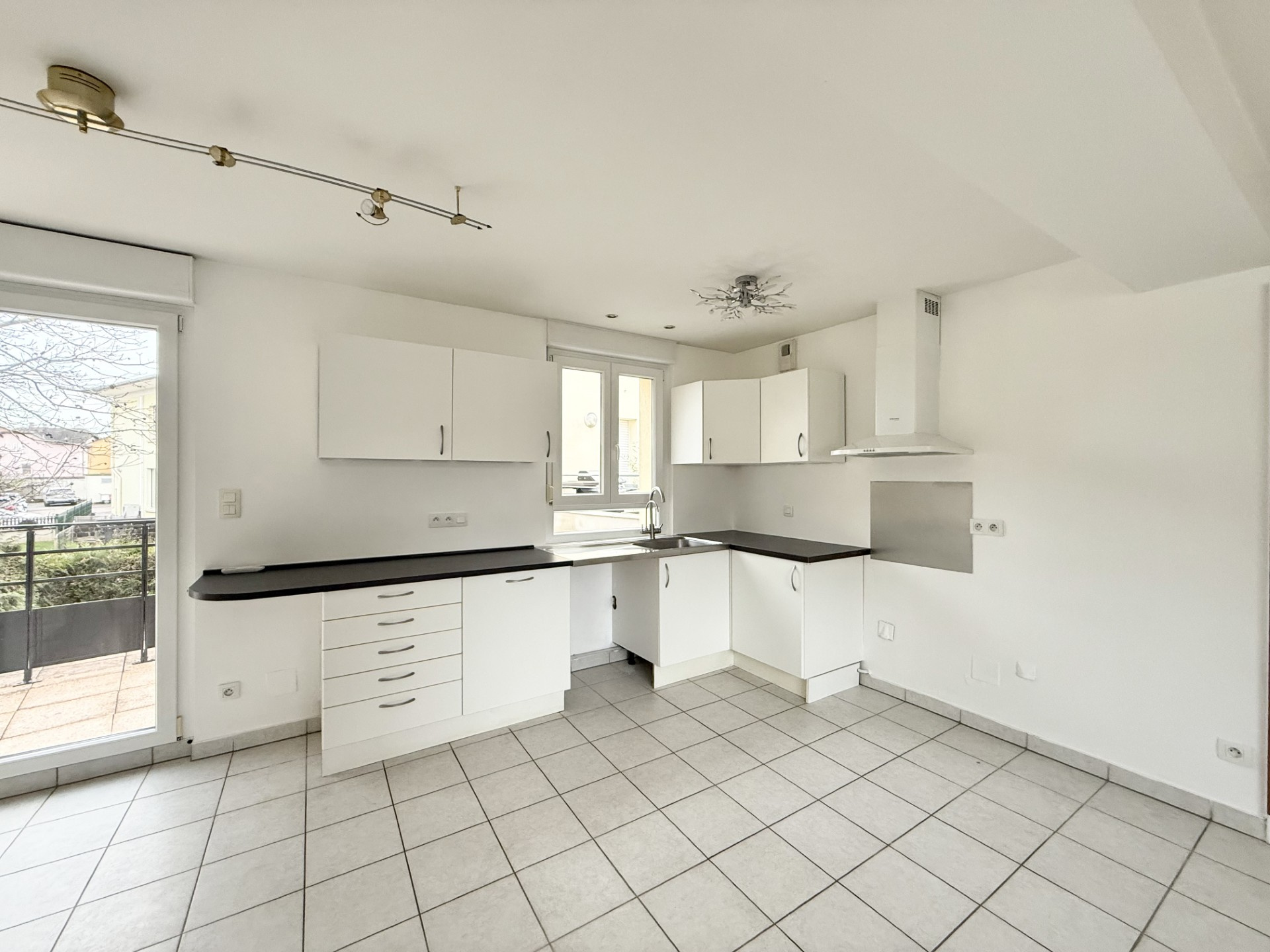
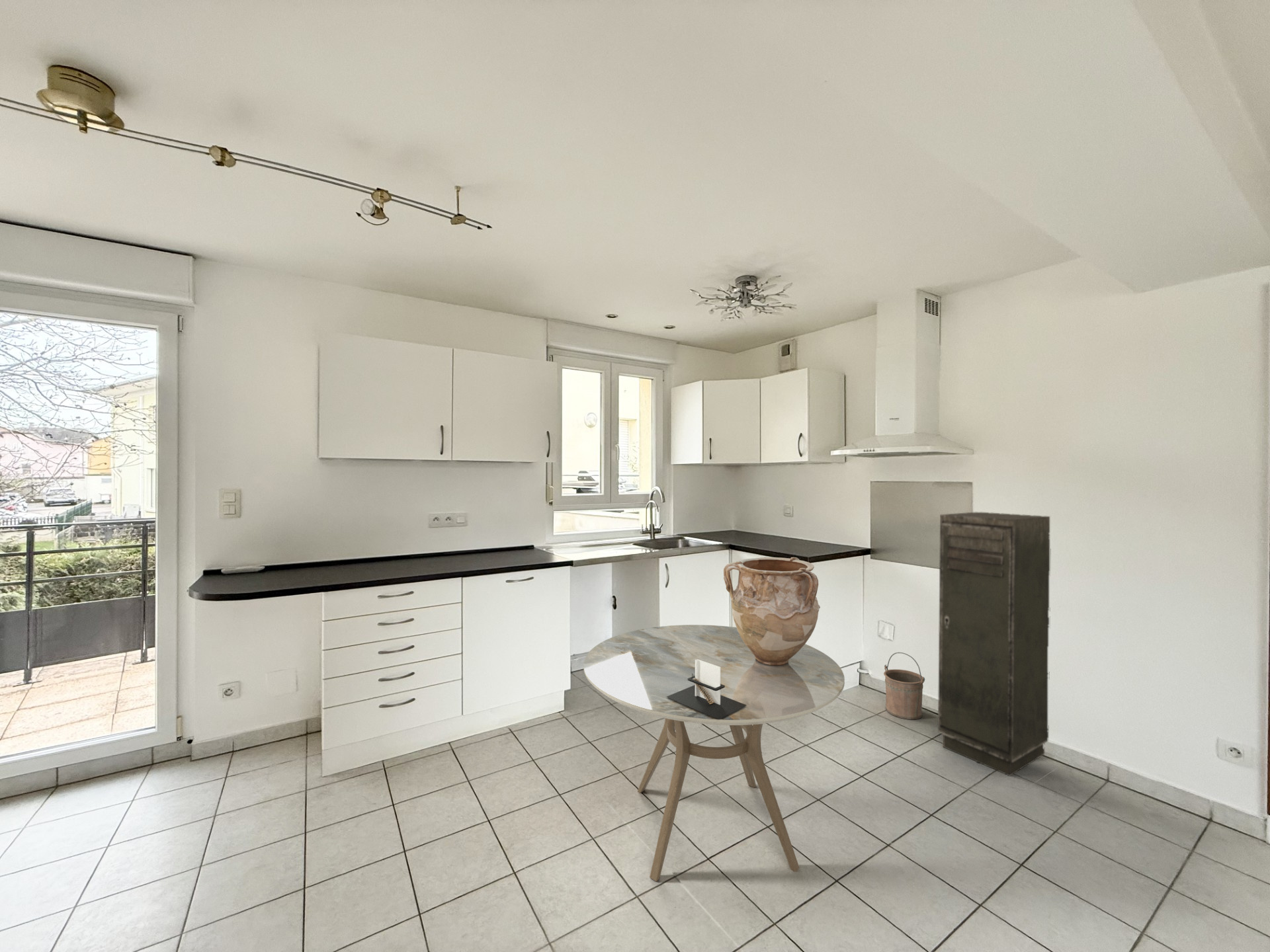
+ storage cabinet [937,511,1050,777]
+ vase [723,557,821,666]
+ bucket [883,652,925,720]
+ dining table [583,624,845,882]
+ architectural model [667,659,746,719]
